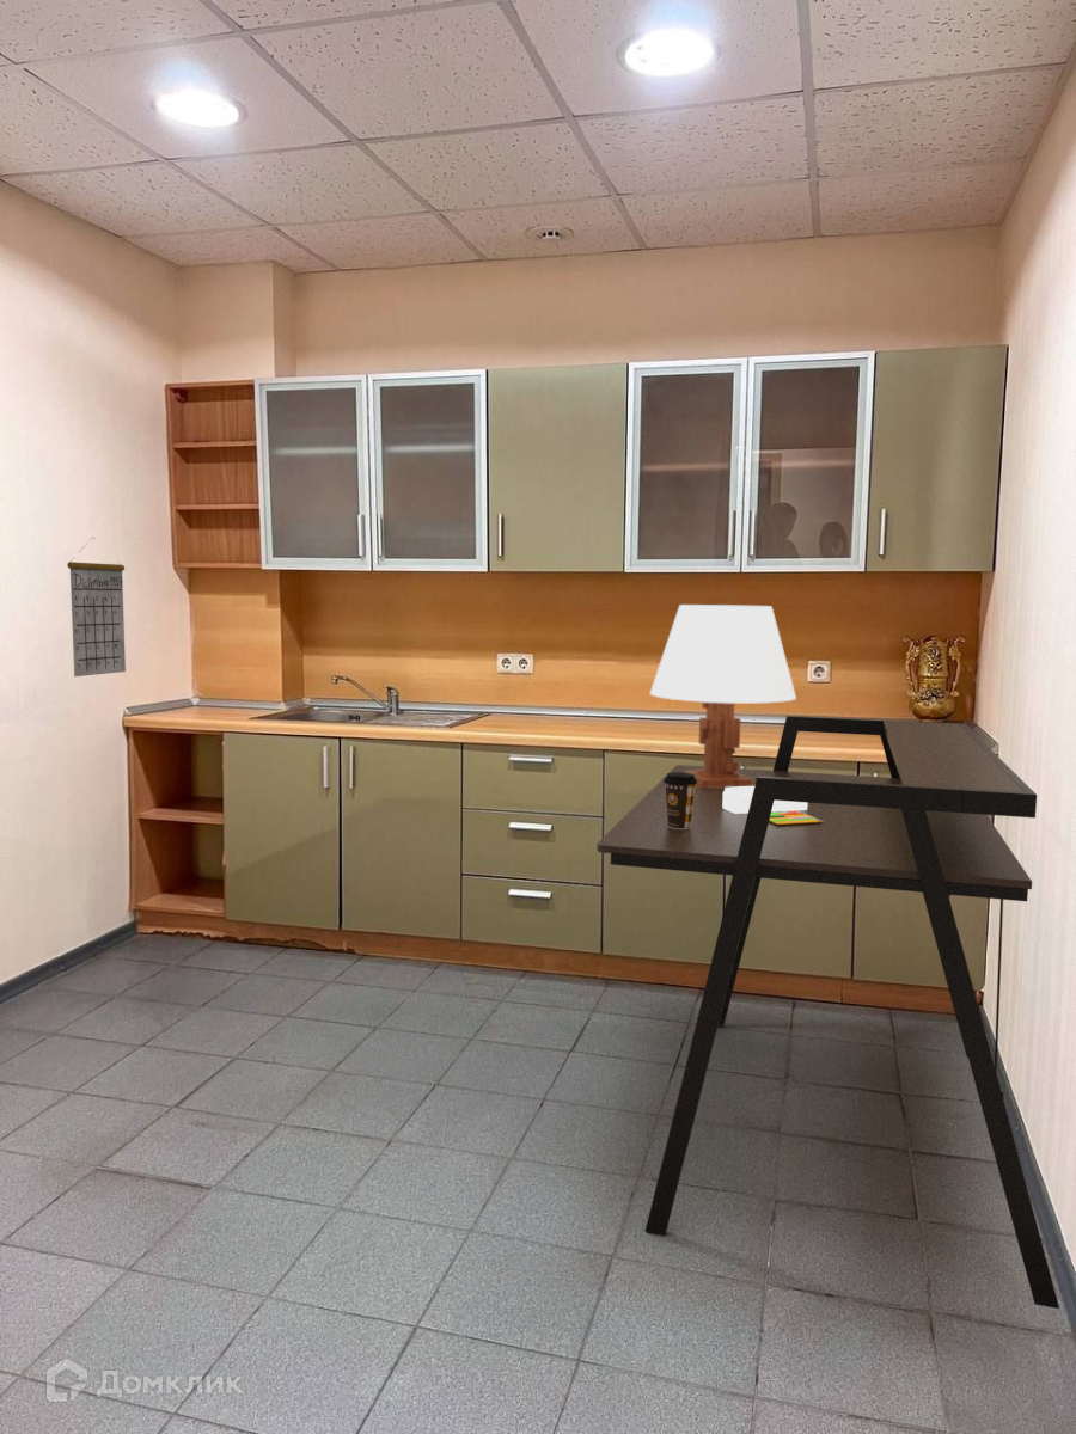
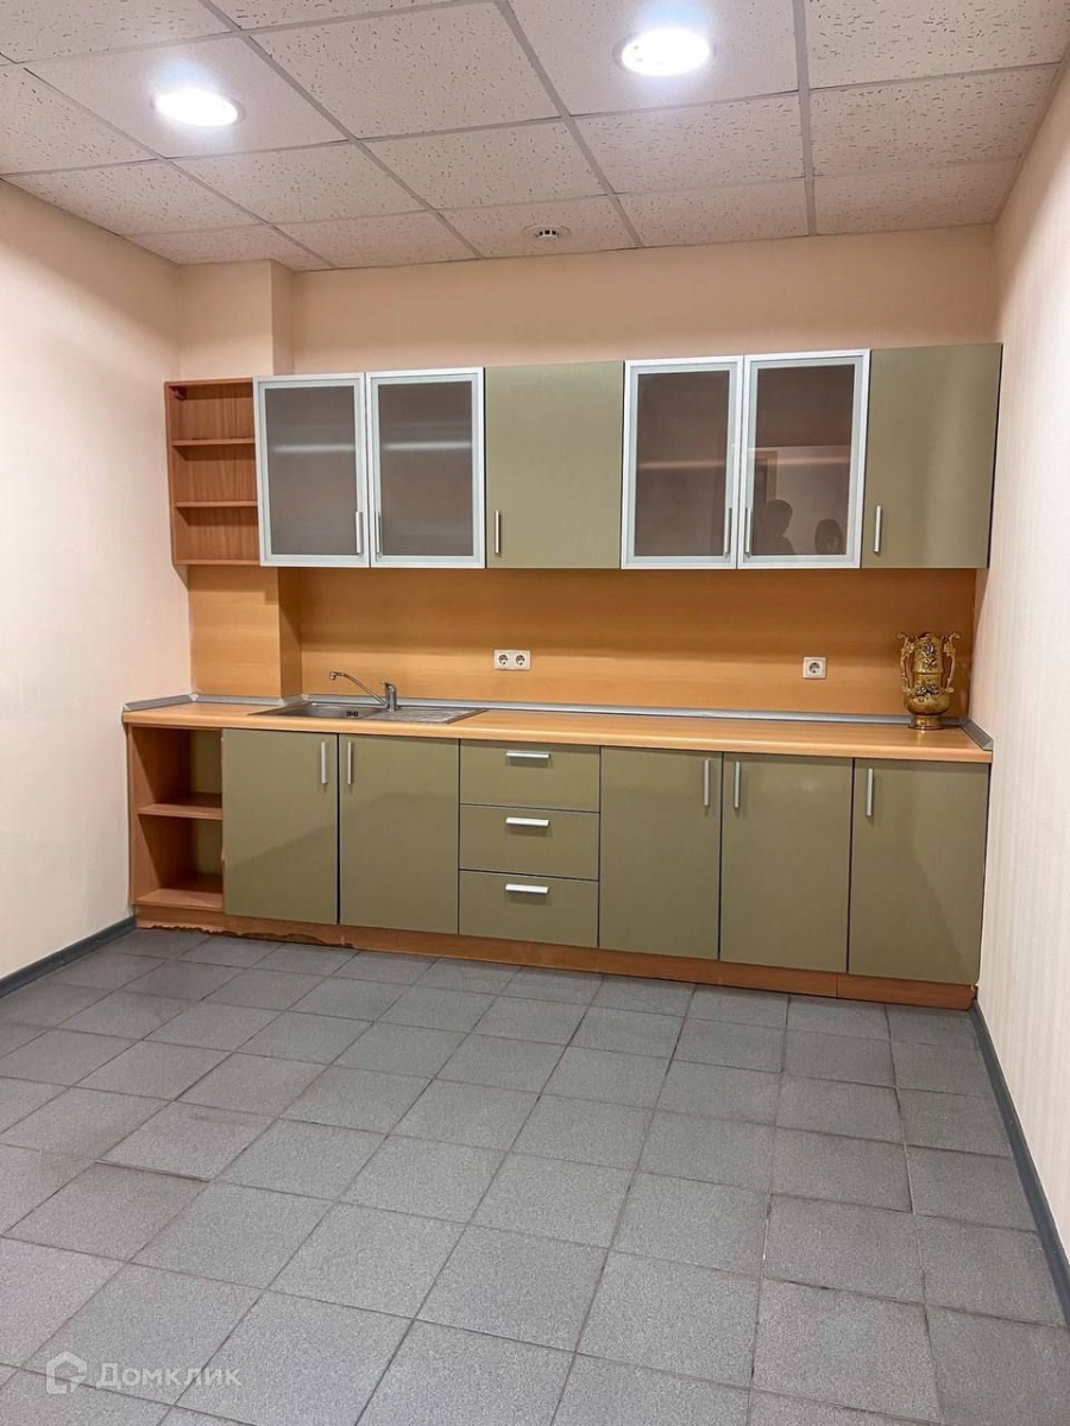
- coffee cup [662,772,698,829]
- notebook [722,786,824,825]
- table lamp [649,603,797,788]
- calendar [66,537,127,678]
- desk [595,715,1060,1310]
